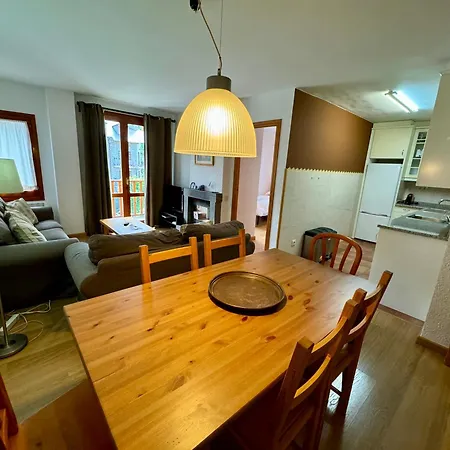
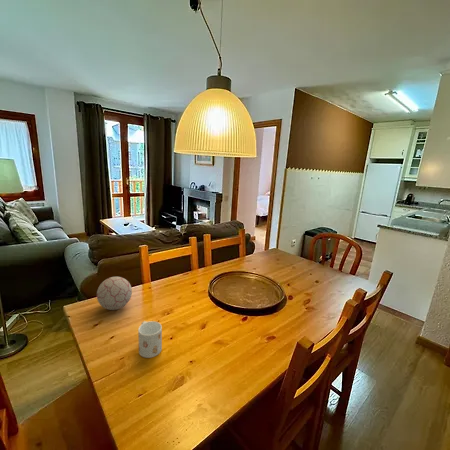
+ mug [137,320,163,359]
+ decorative ball [96,276,133,311]
